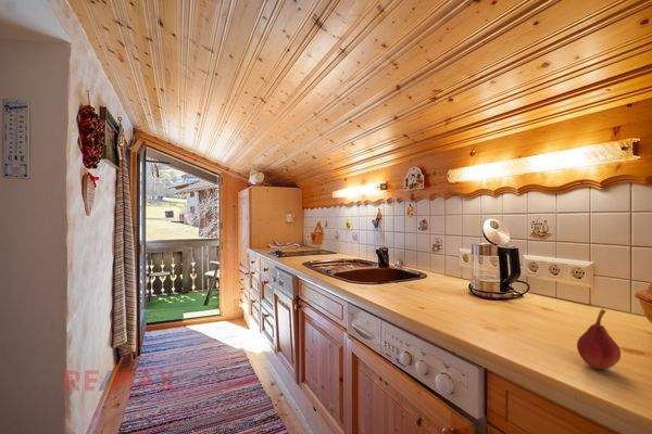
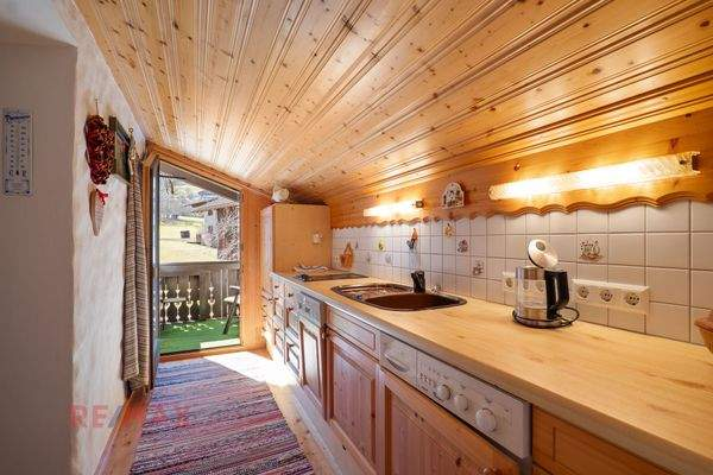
- fruit [576,308,622,370]
